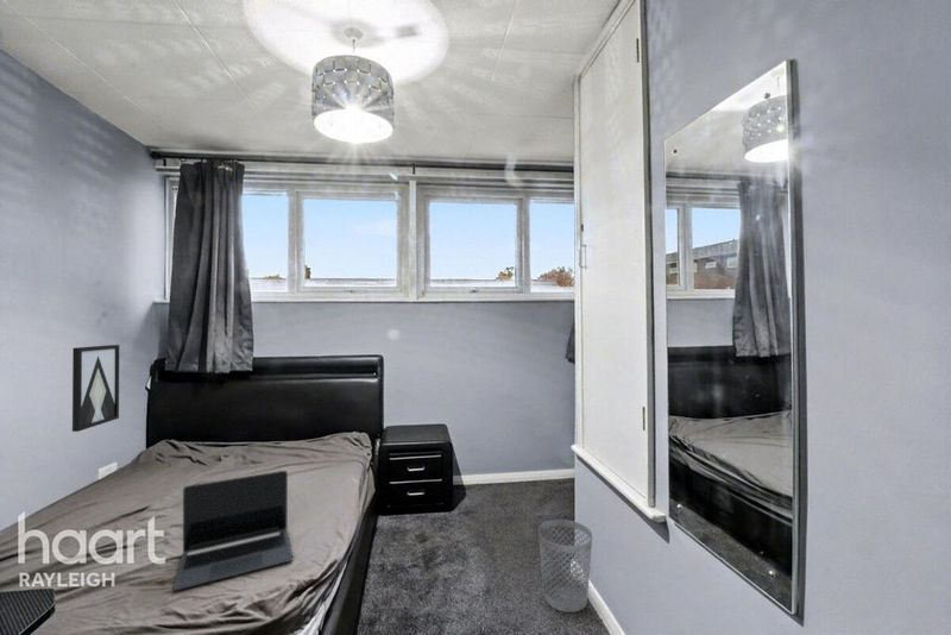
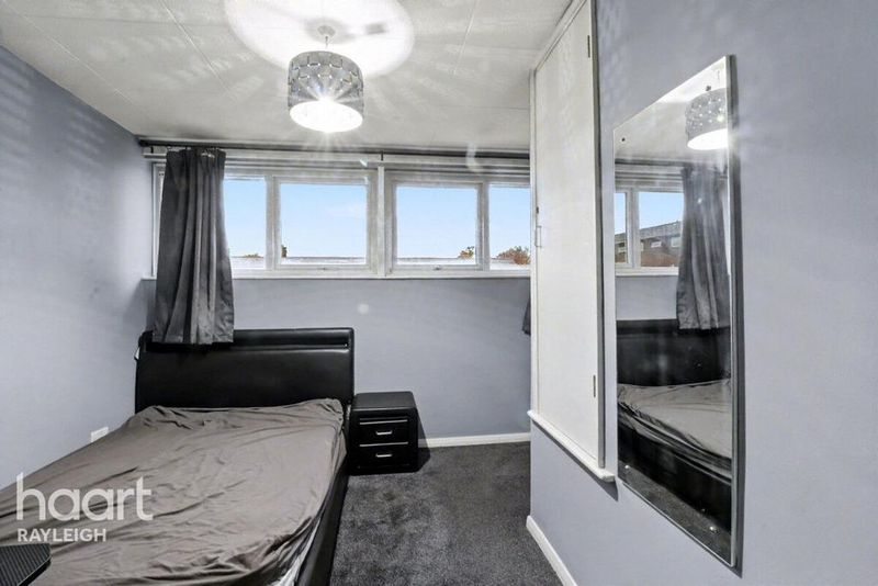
- wastebasket [537,518,593,614]
- wall art [71,344,120,433]
- laptop [171,470,294,592]
